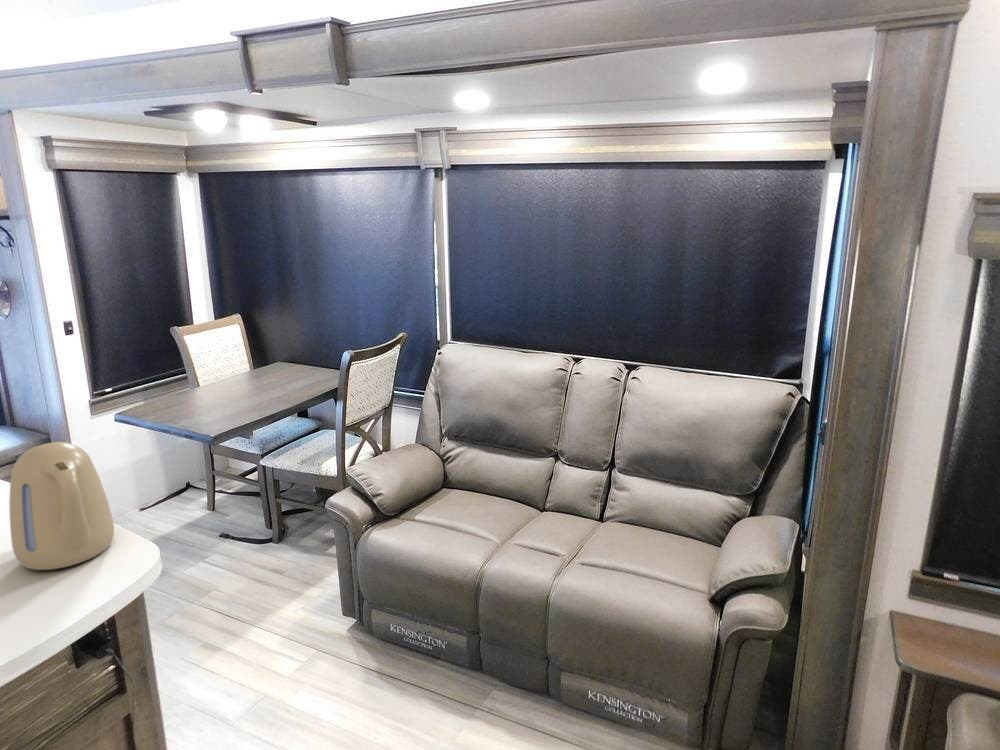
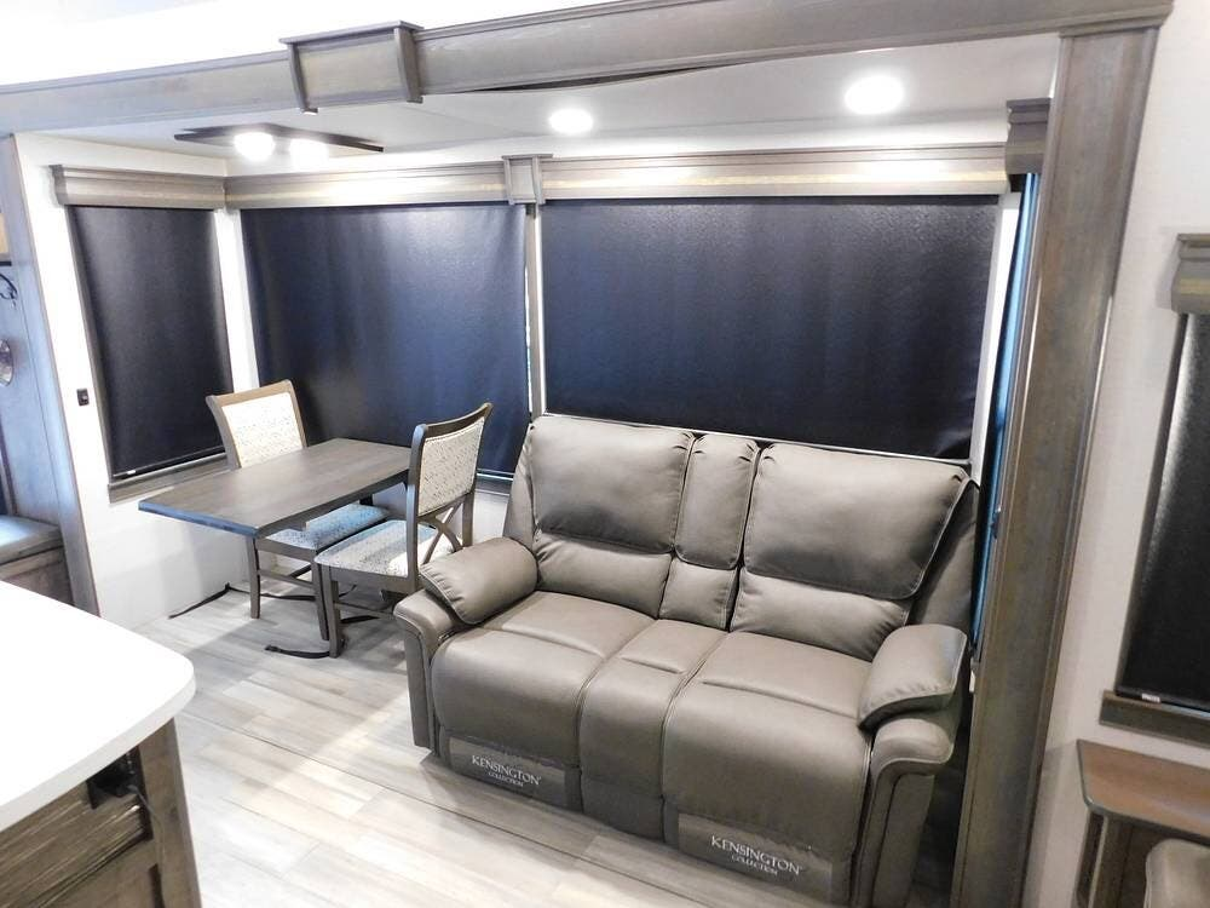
- kettle [8,441,115,571]
